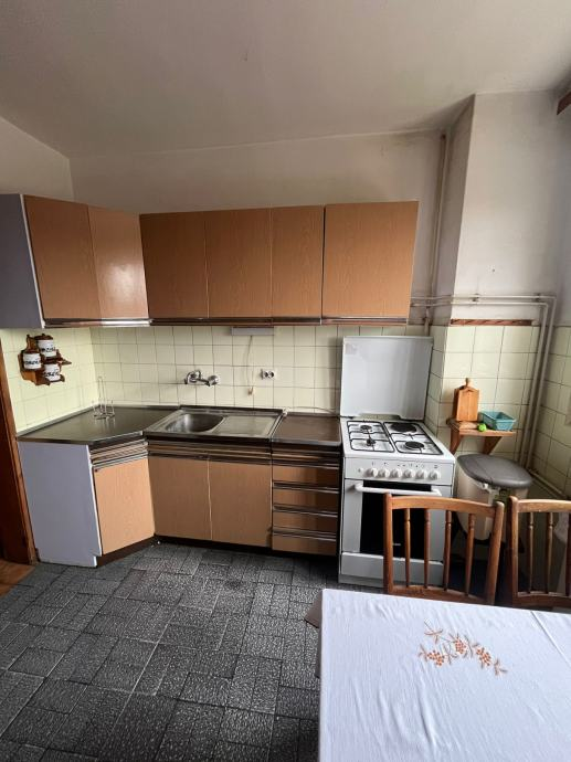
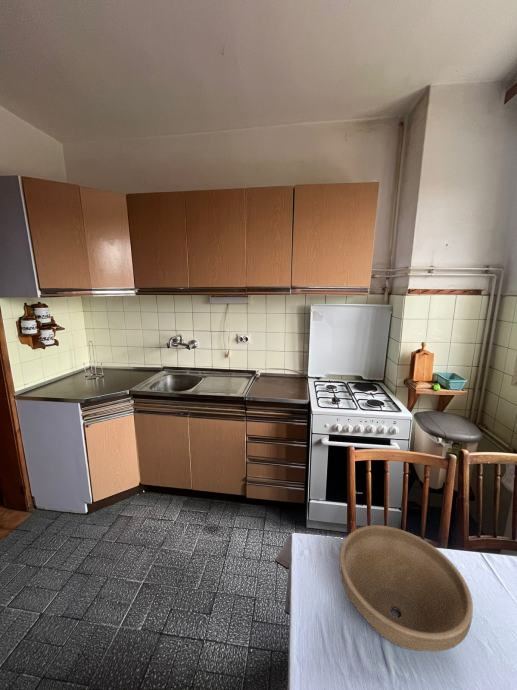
+ flower pot [339,524,474,653]
